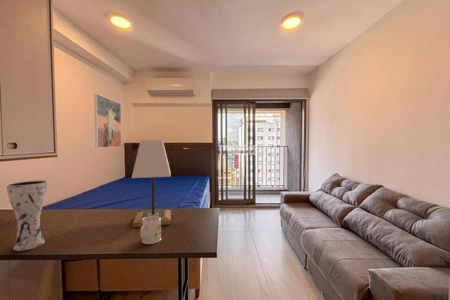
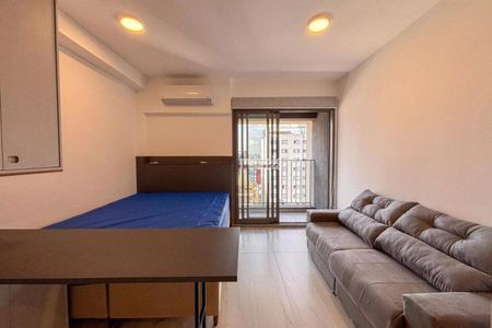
- vase [6,179,48,252]
- lamp [131,139,172,228]
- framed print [94,93,122,149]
- mug [139,216,162,245]
